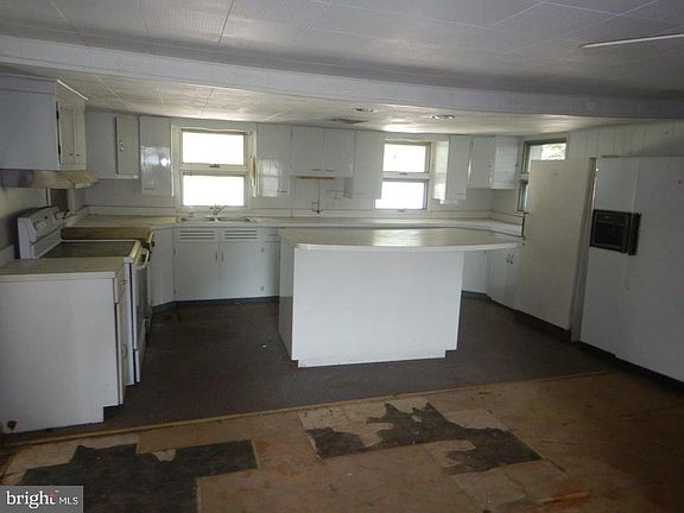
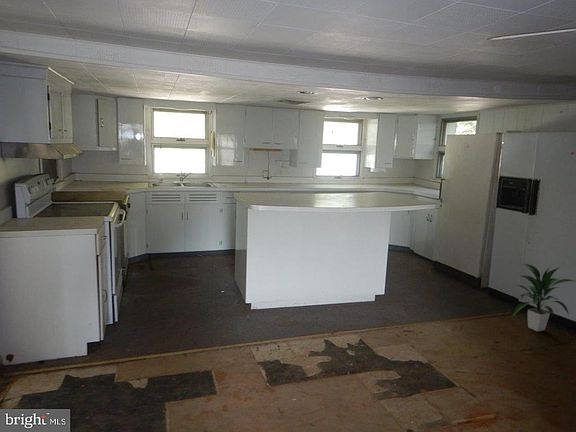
+ indoor plant [512,262,575,332]
